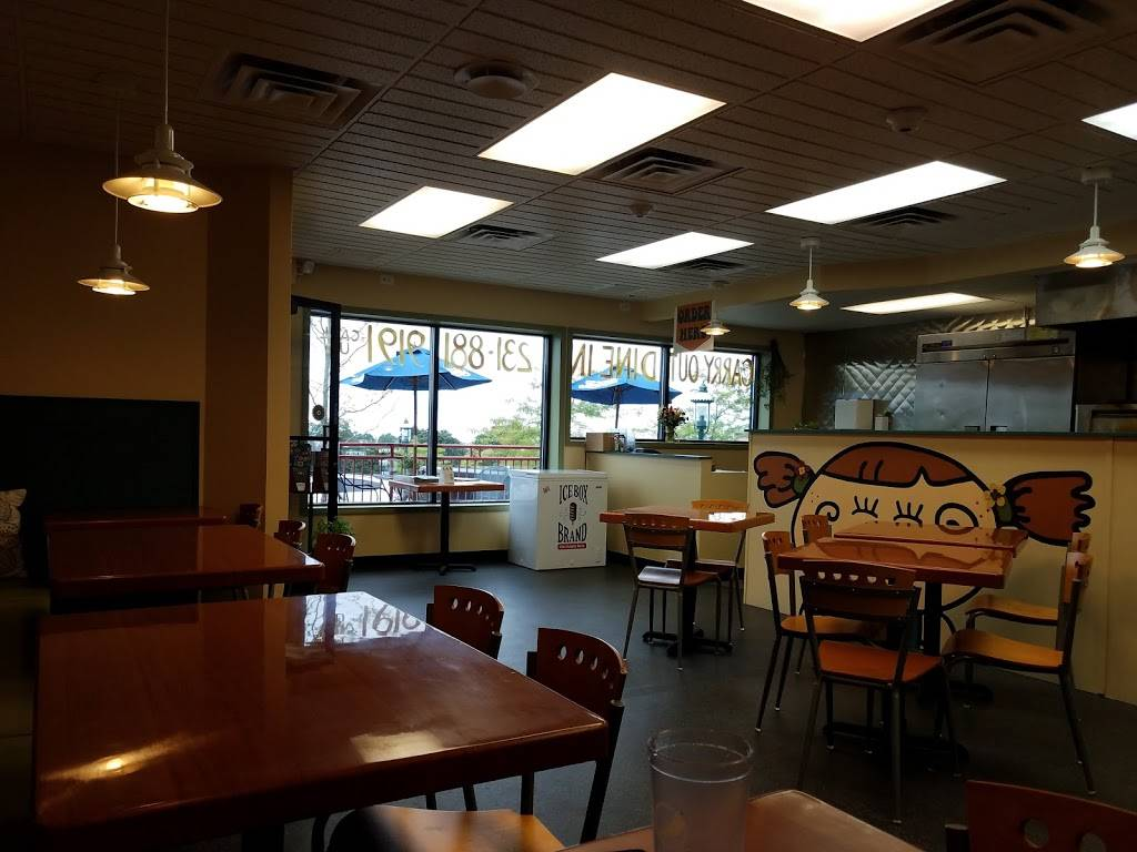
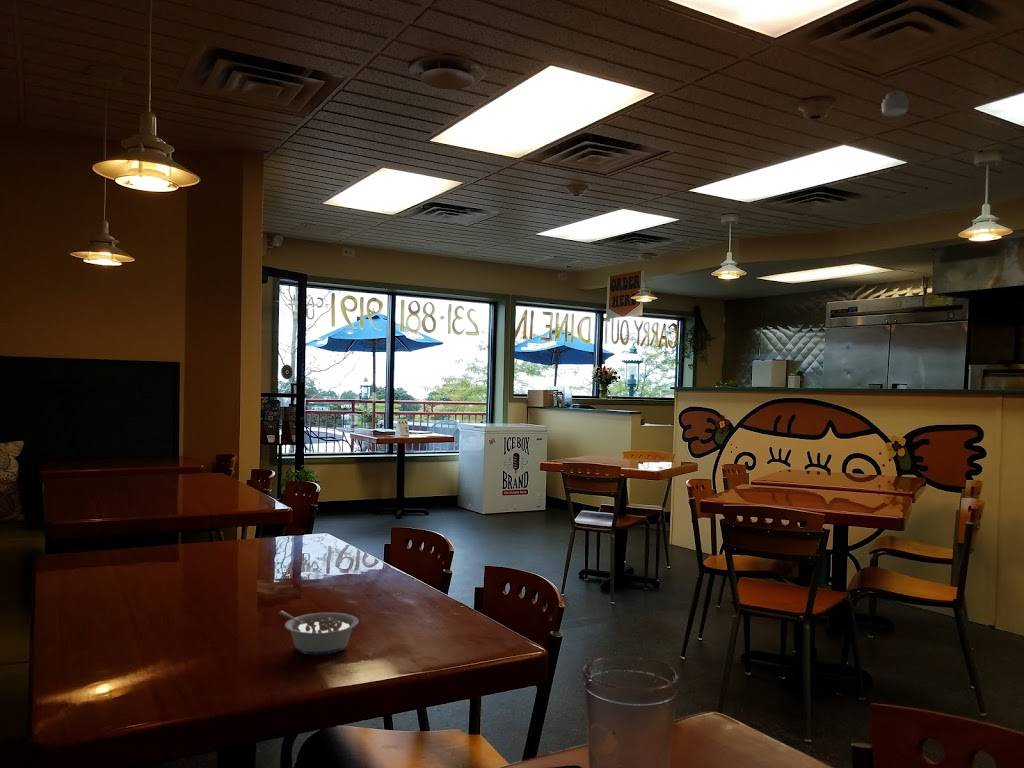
+ legume [278,610,359,656]
+ smoke detector [881,90,910,117]
